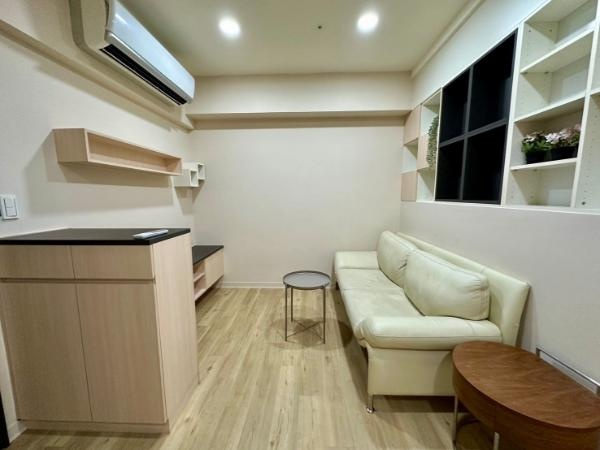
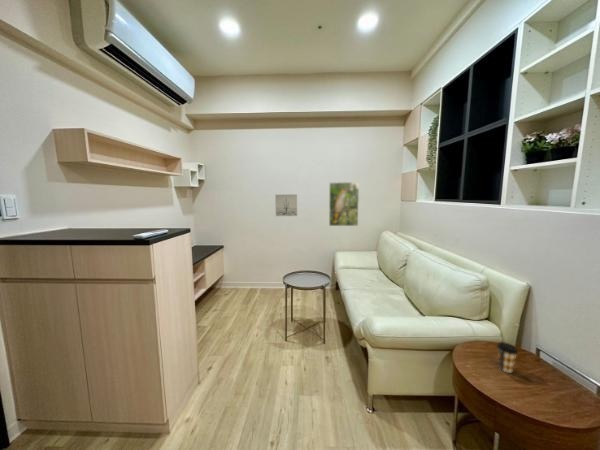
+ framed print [328,181,360,227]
+ wall art [274,193,298,217]
+ coffee cup [496,341,519,374]
